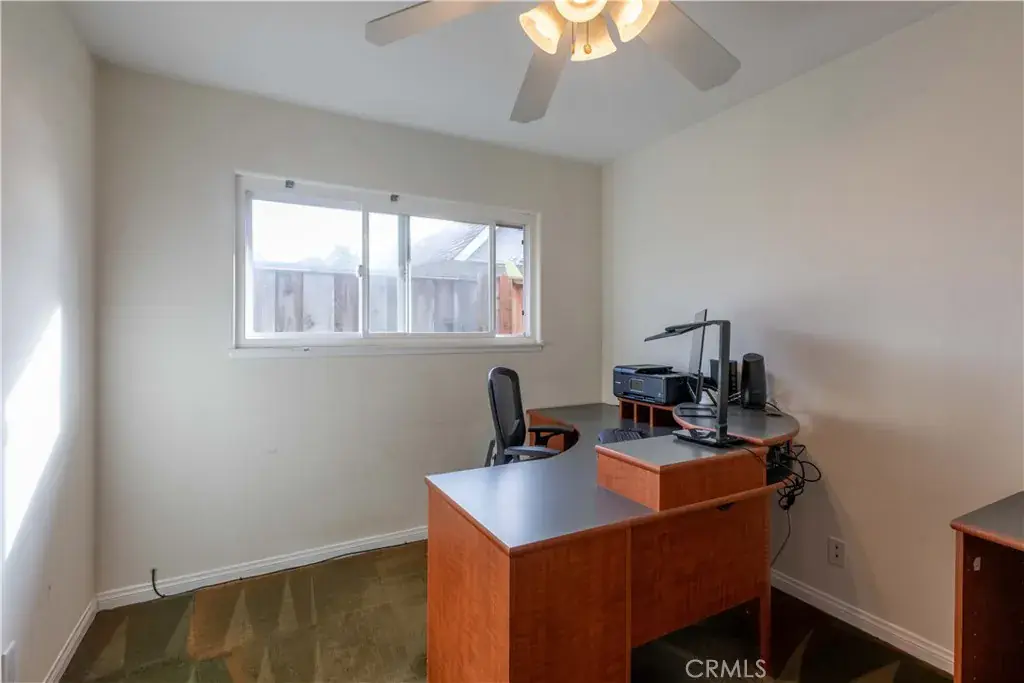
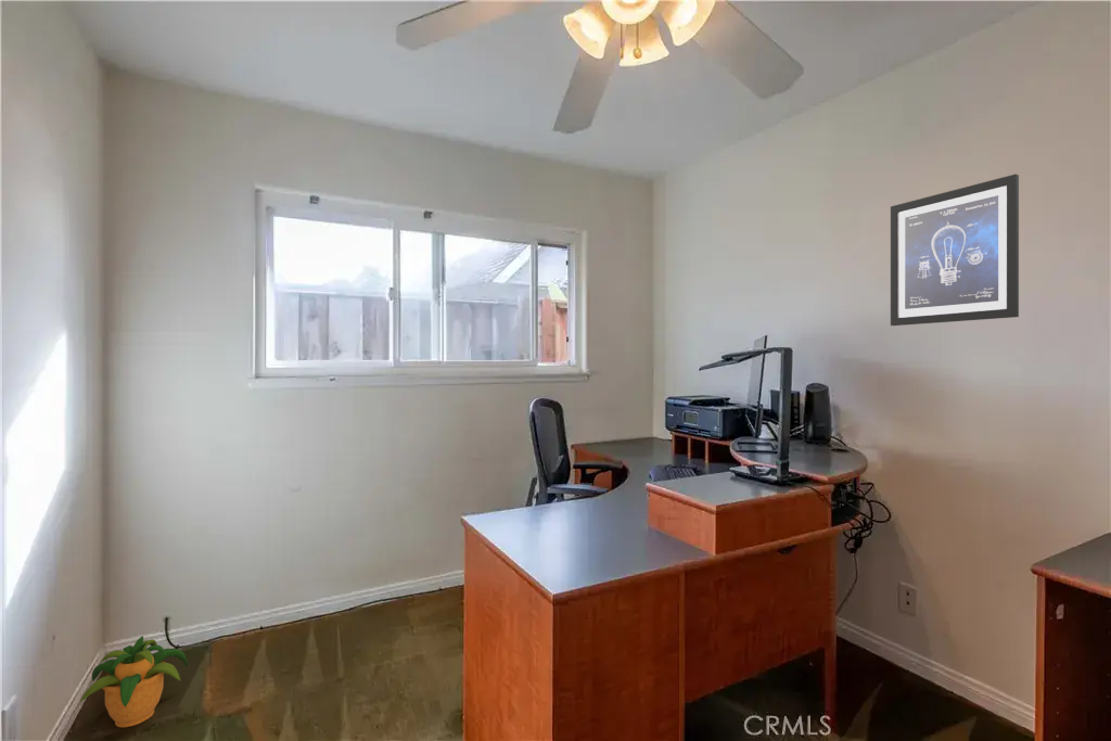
+ potted plant [79,635,189,728]
+ wall art [890,173,1020,327]
